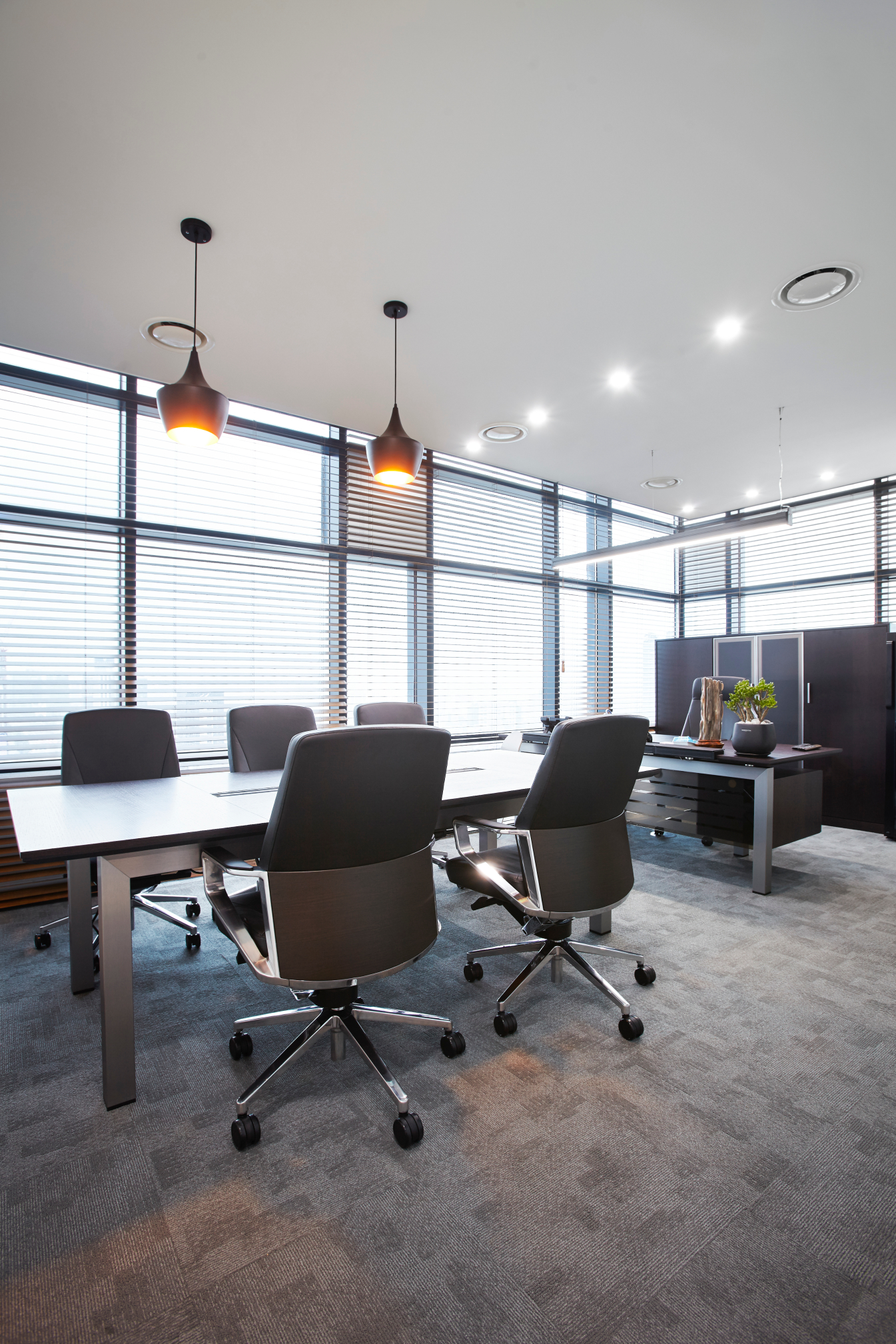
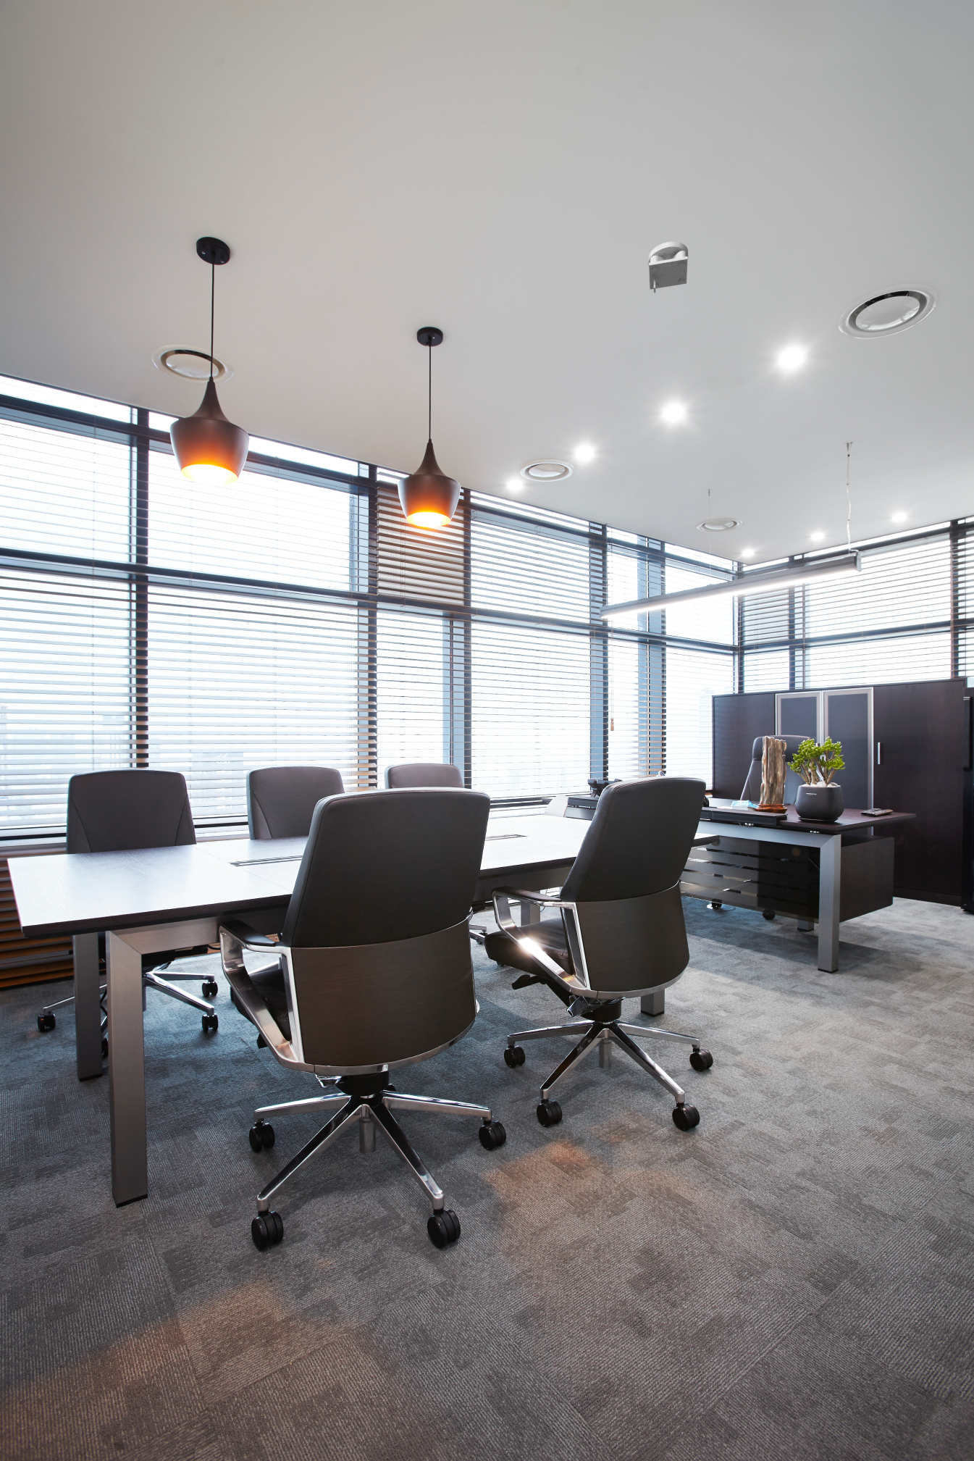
+ smoke detector [648,241,689,294]
